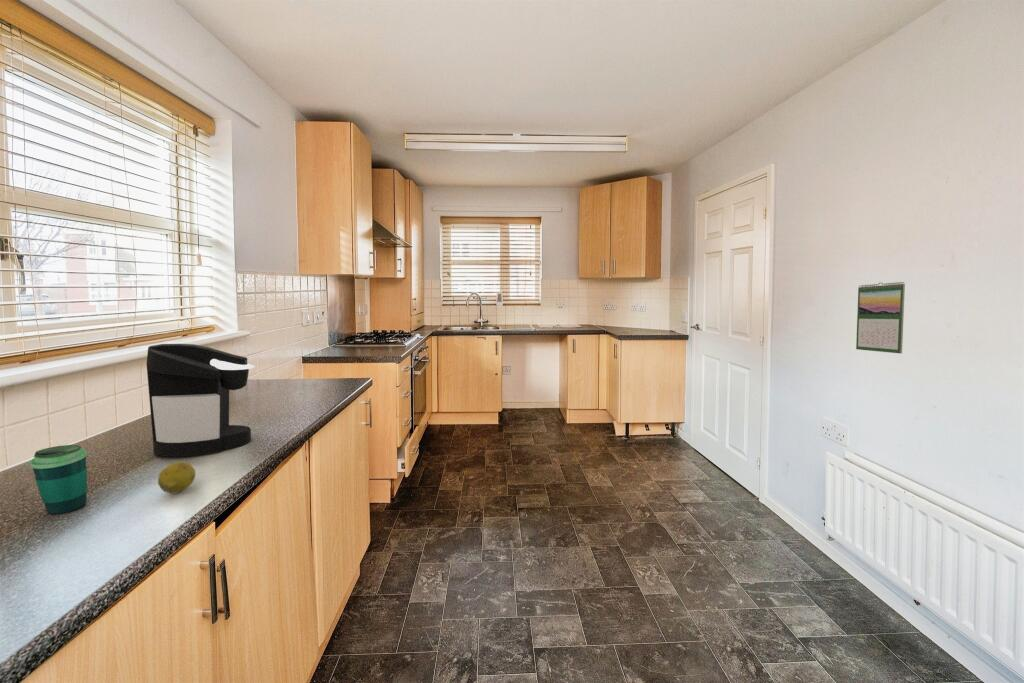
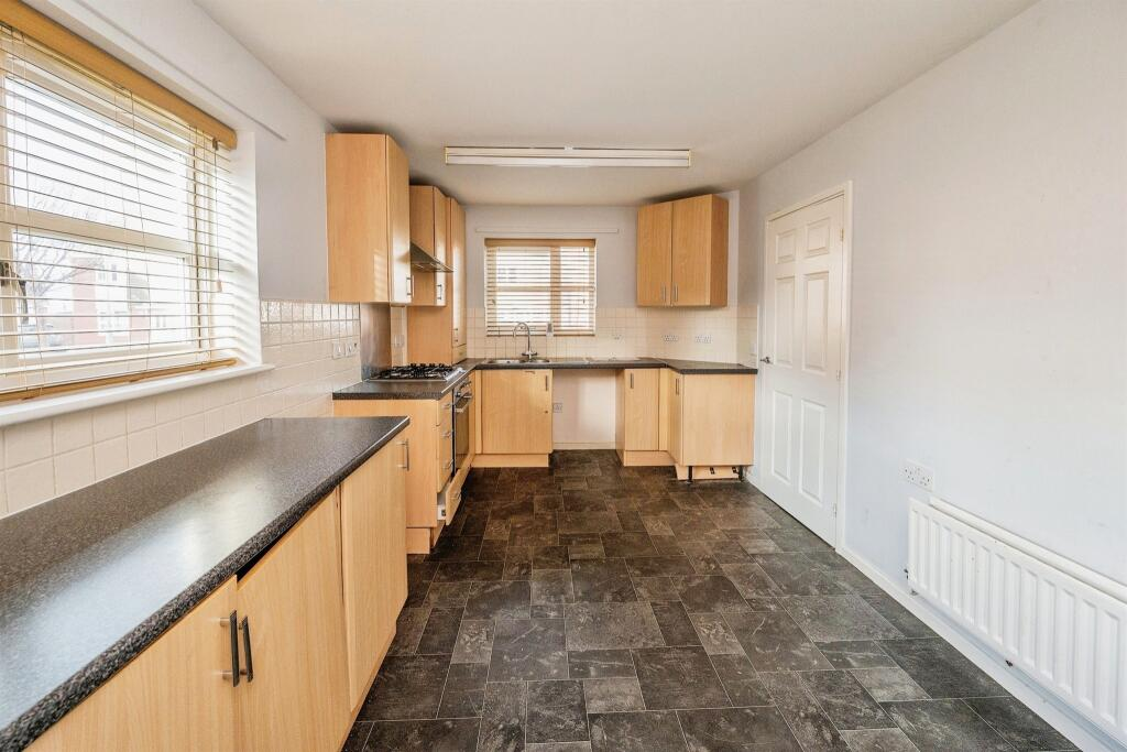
- calendar [855,281,906,354]
- cup [29,444,88,515]
- coffee maker [146,343,255,457]
- fruit [157,460,197,495]
